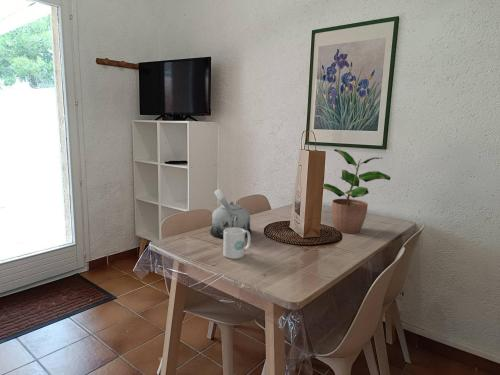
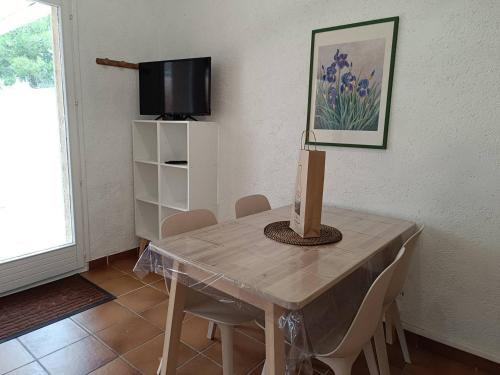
- potted plant [322,148,392,234]
- teapot [209,188,252,240]
- mug [222,228,251,260]
